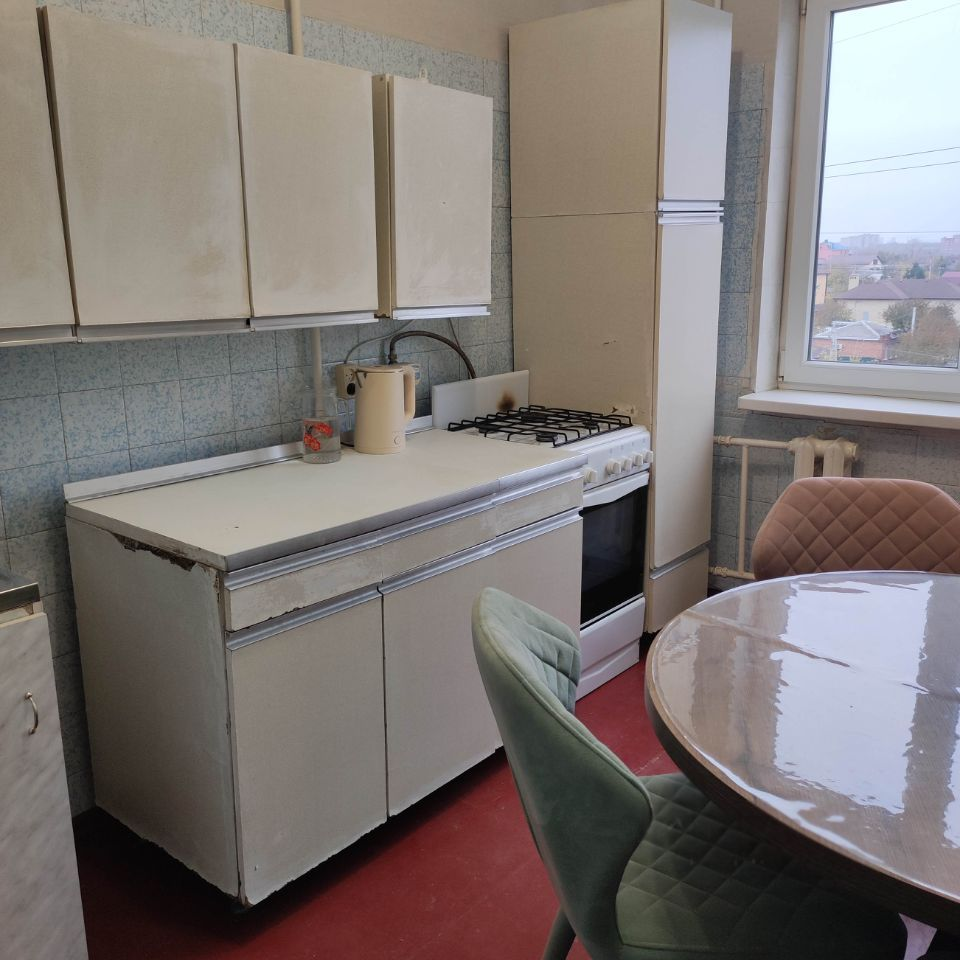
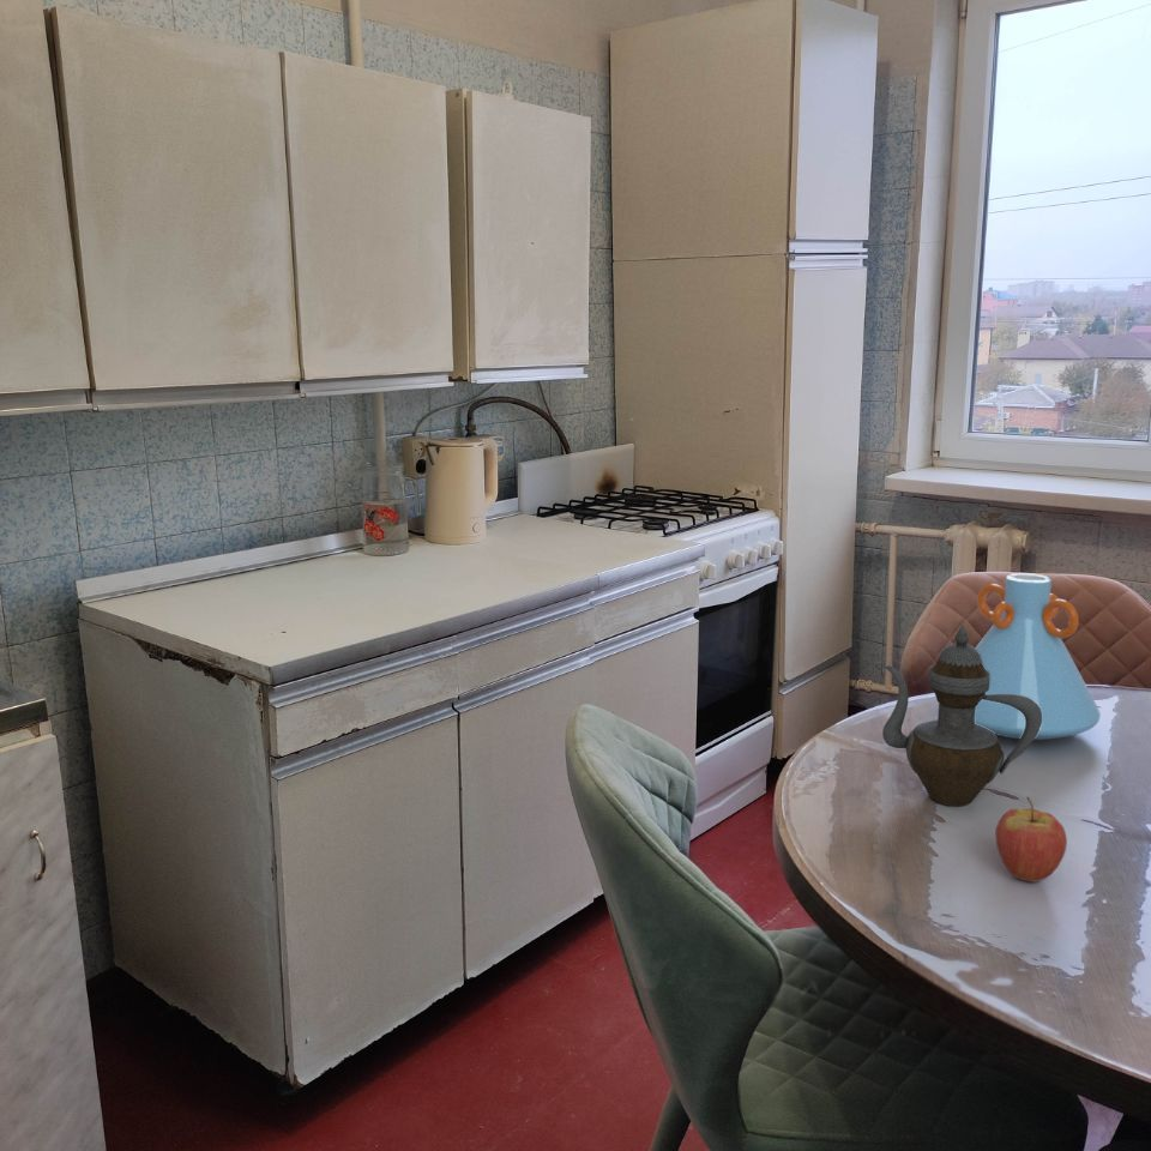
+ vase [975,572,1102,741]
+ fruit [994,796,1068,884]
+ teapot [881,623,1042,807]
